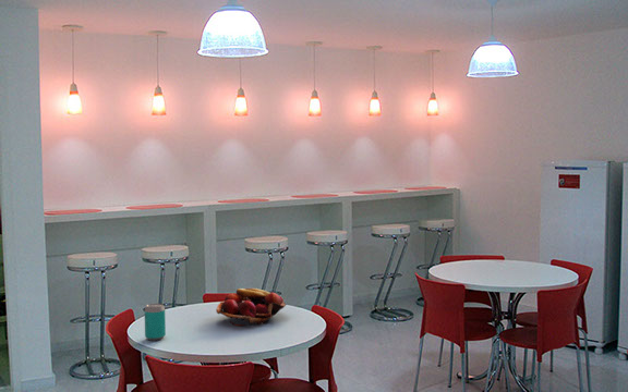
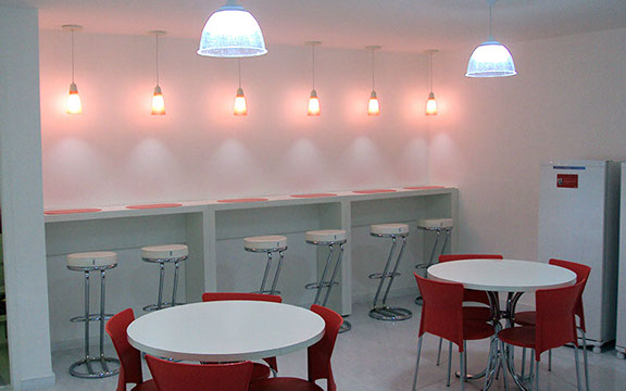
- fruit basket [215,287,287,327]
- beverage can [144,303,167,342]
